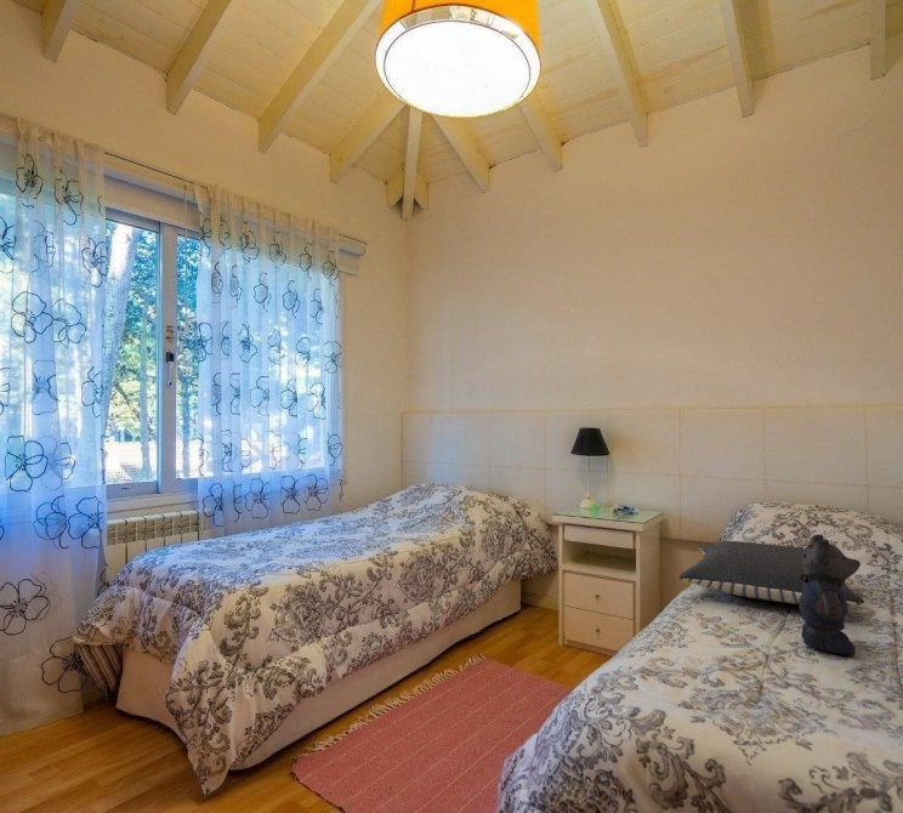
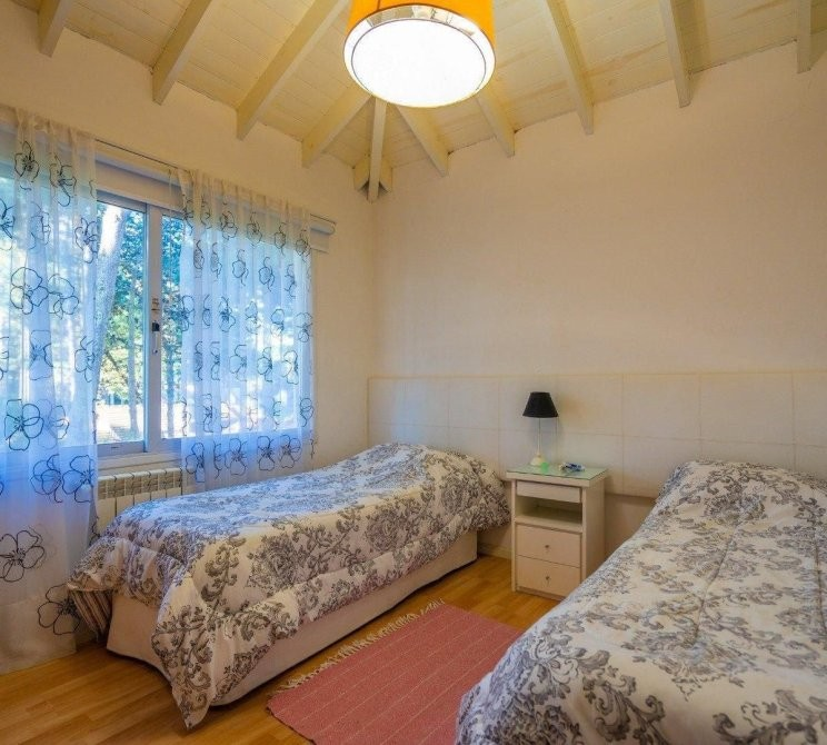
- bear [795,533,862,656]
- pillow [677,540,865,607]
